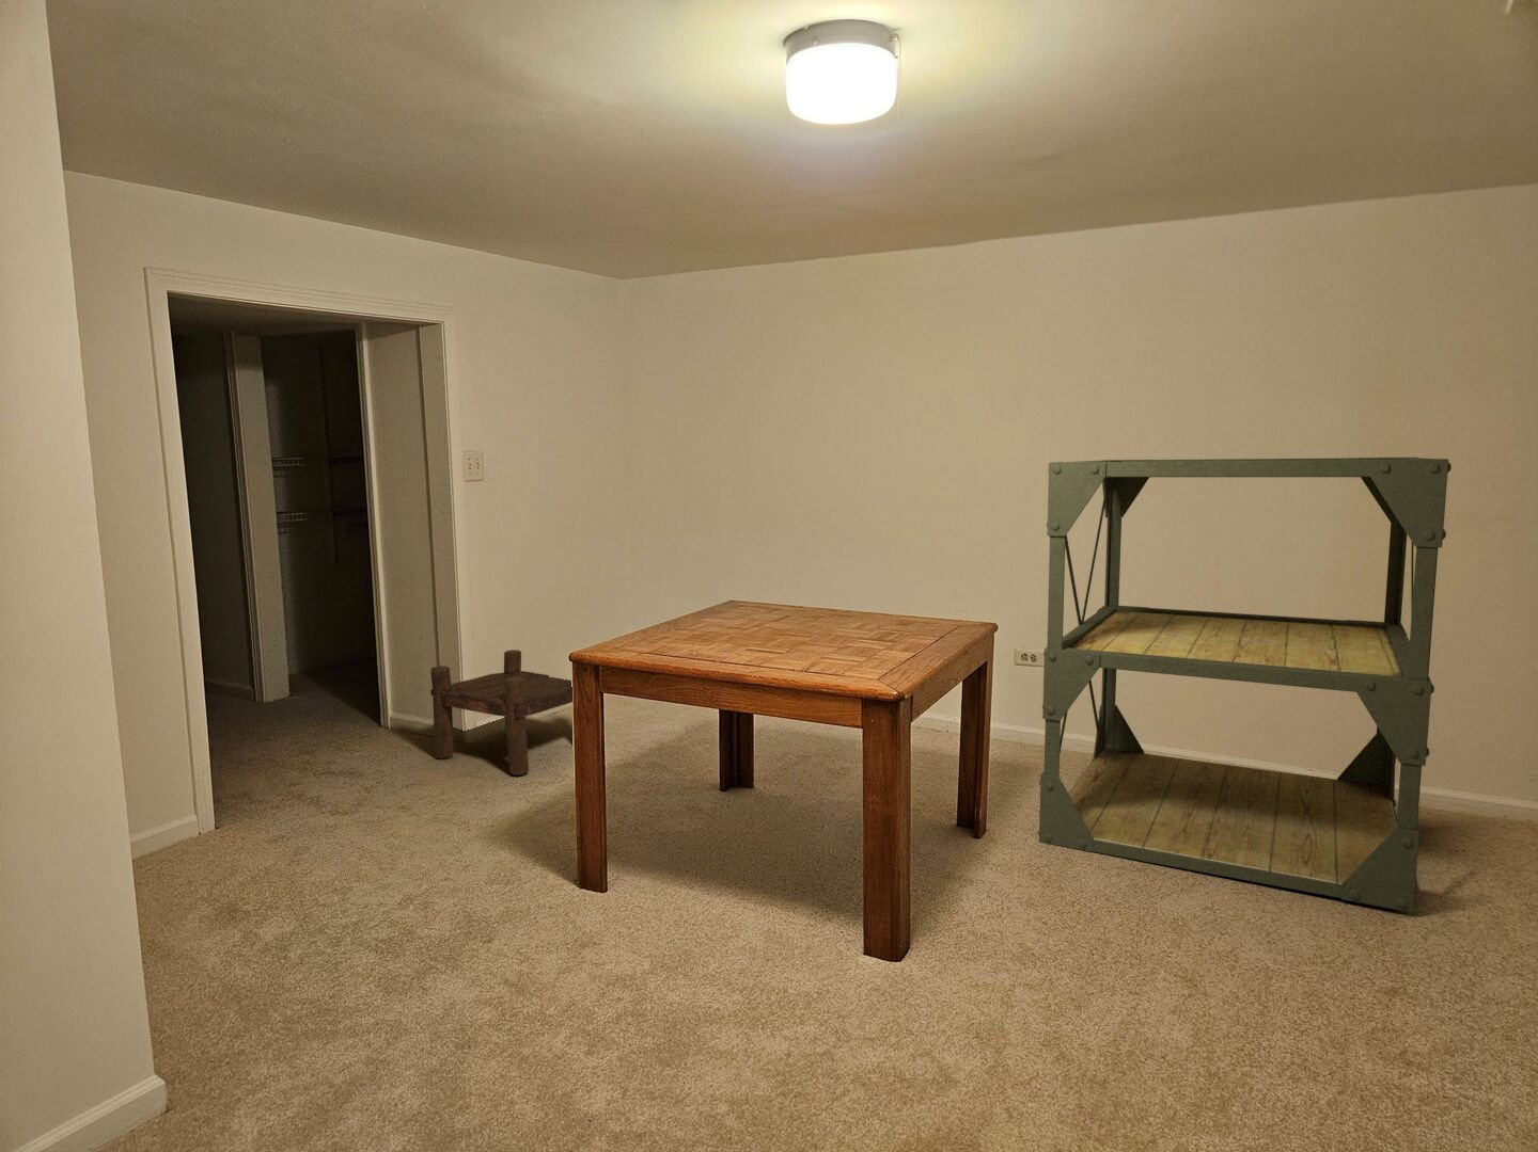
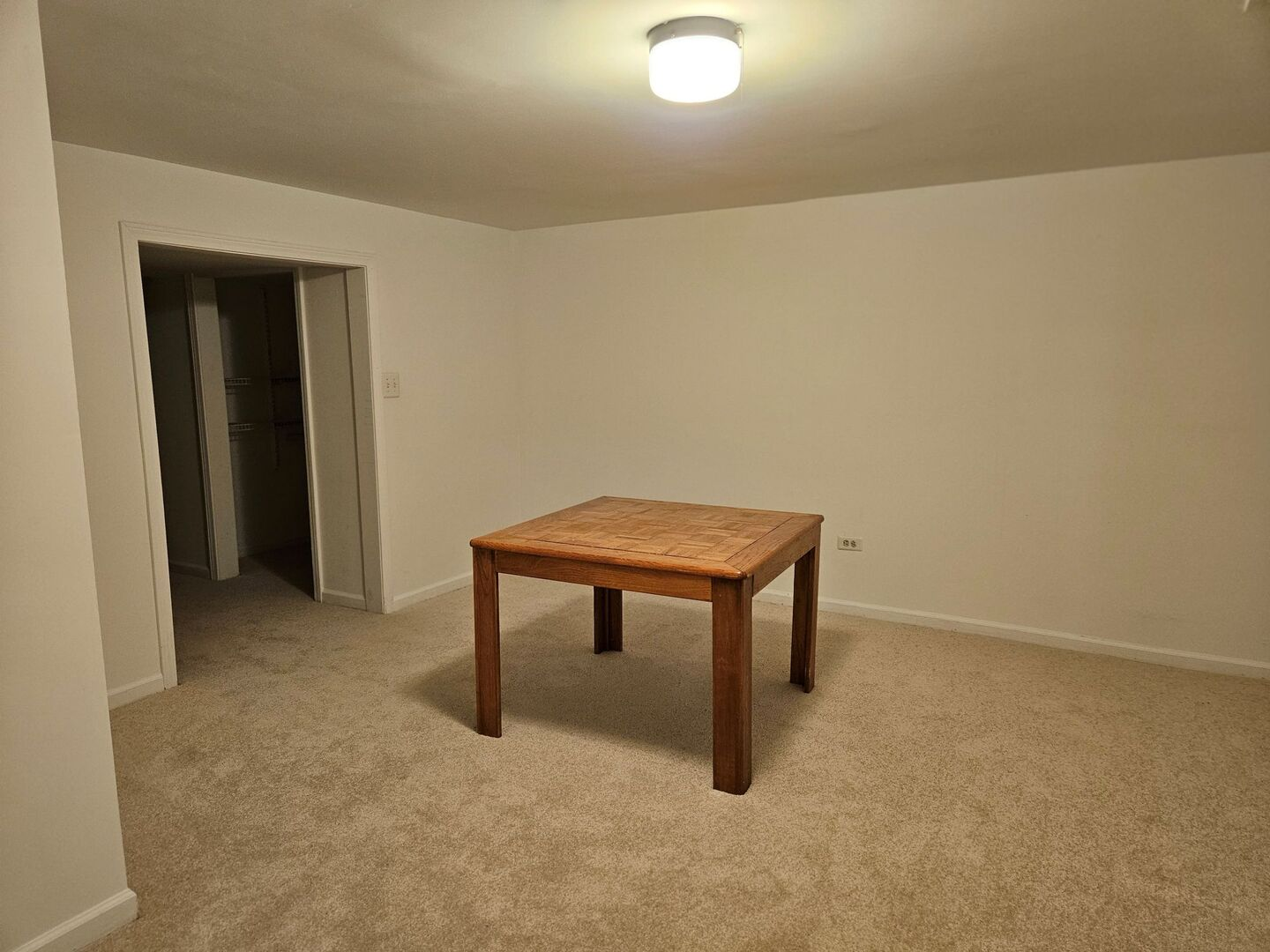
- stool [430,649,574,777]
- shelving unit [1037,456,1452,914]
